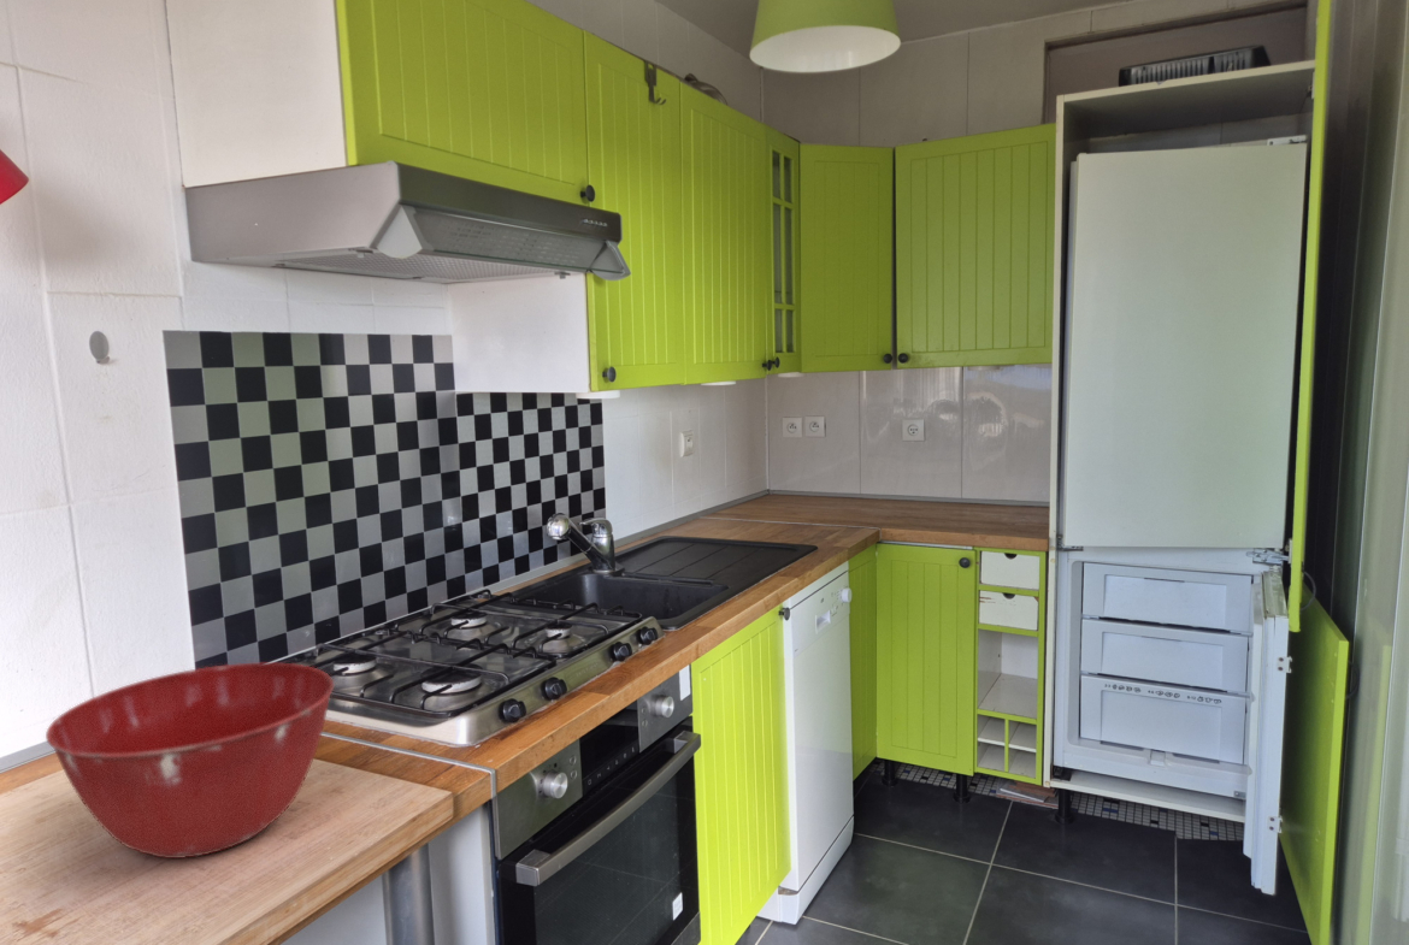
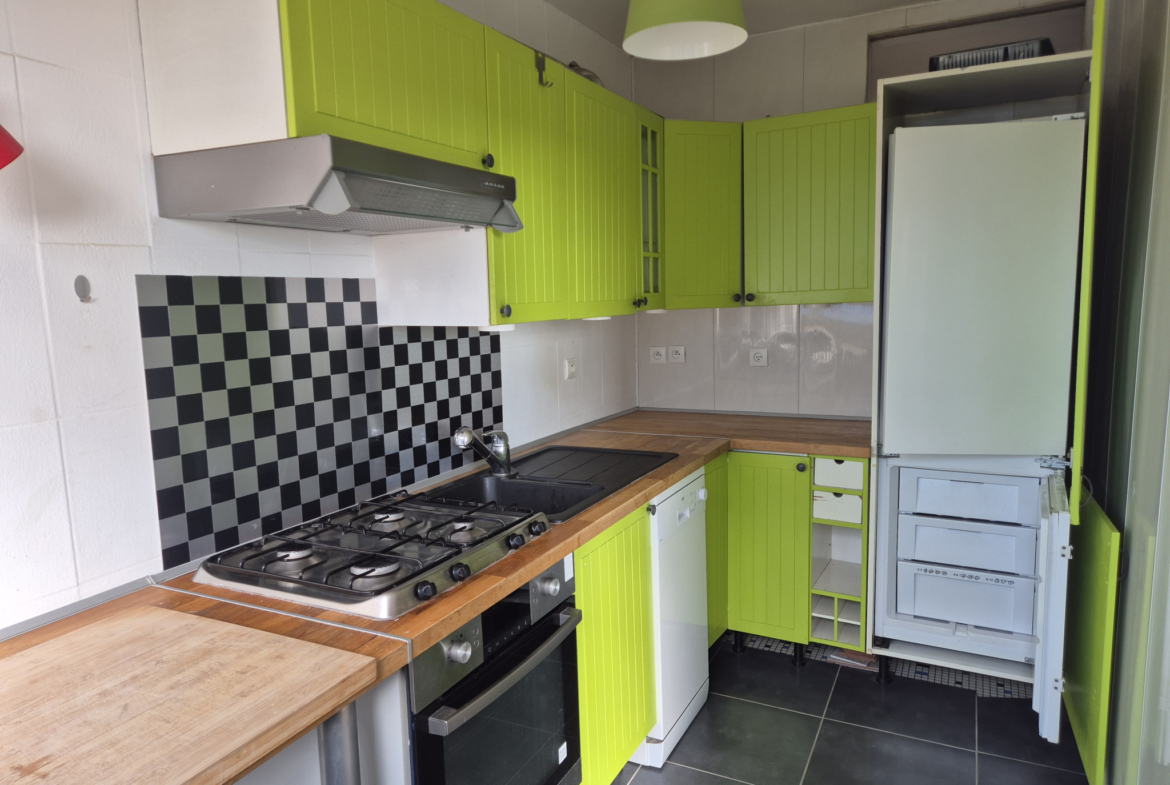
- mixing bowl [45,662,335,860]
